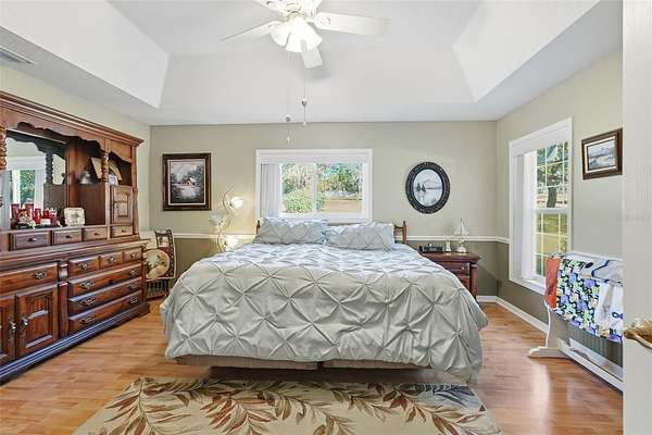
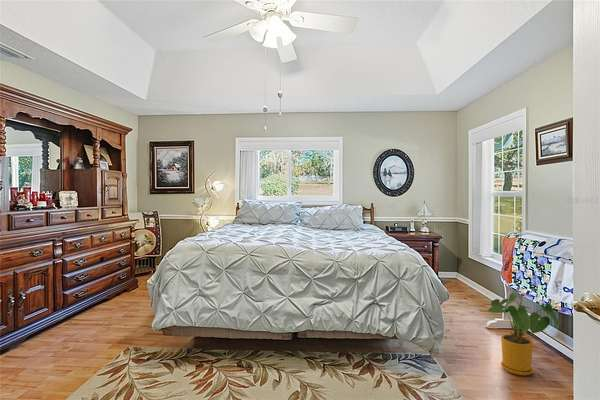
+ house plant [486,292,560,376]
